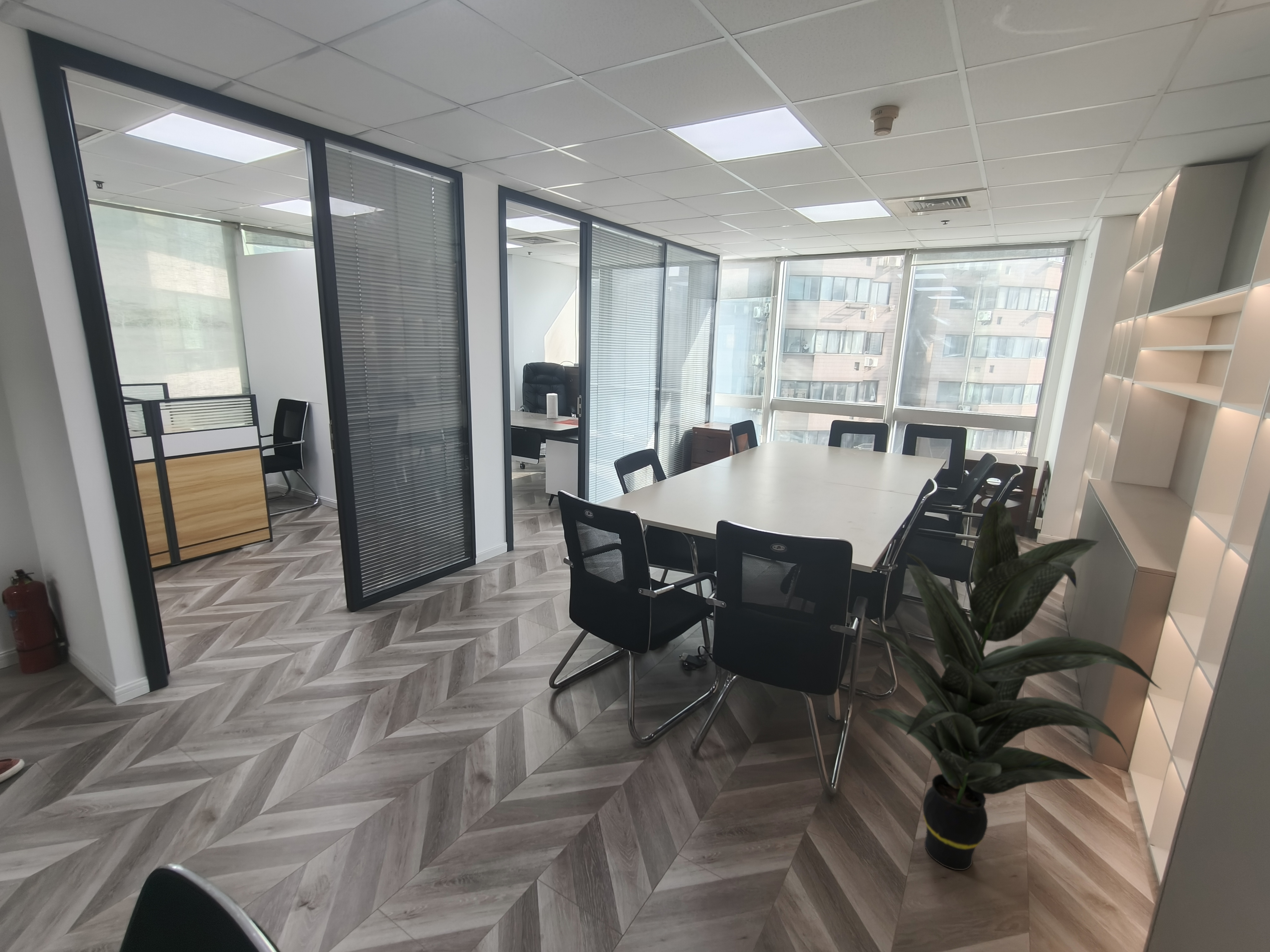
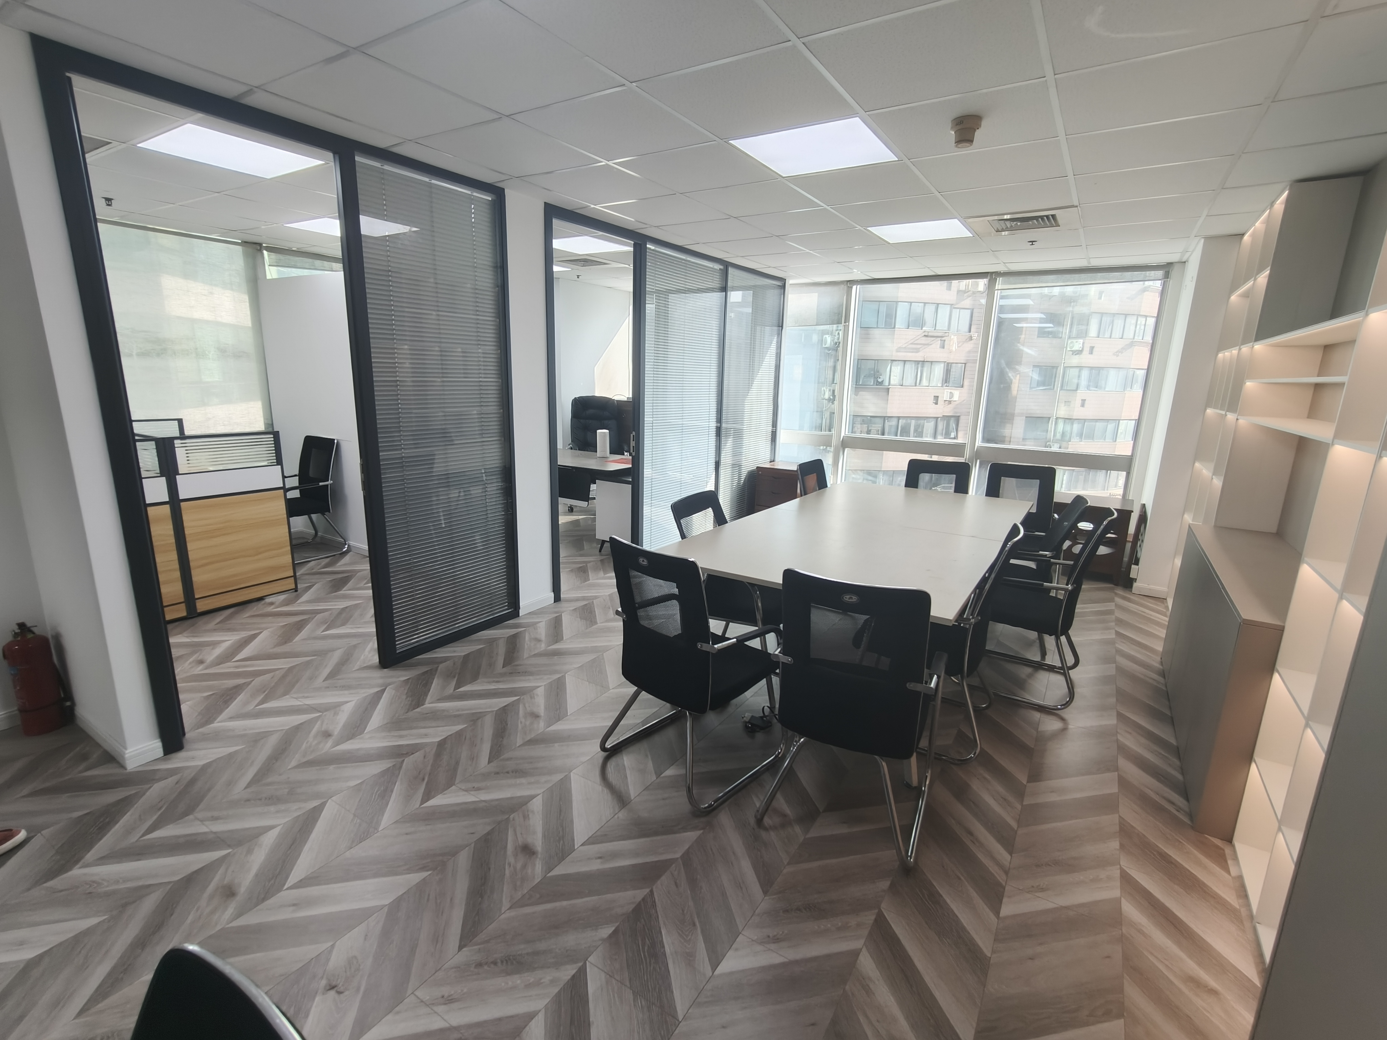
- indoor plant [865,500,1162,870]
